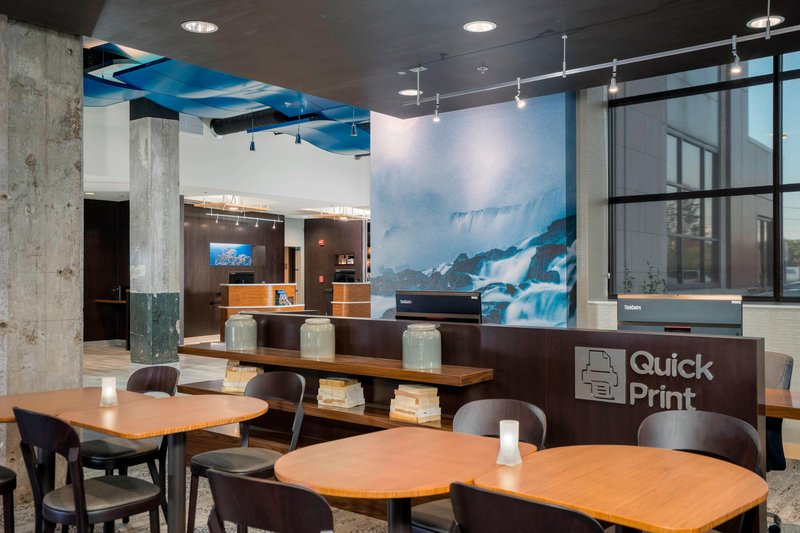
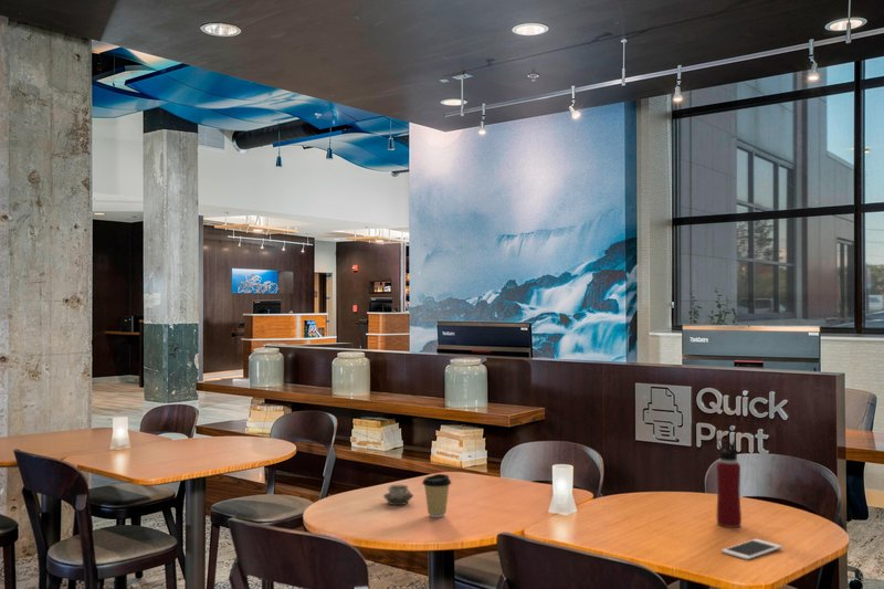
+ water bottle [715,438,743,528]
+ coffee cup [421,473,452,518]
+ cup [382,484,414,506]
+ cell phone [720,538,783,561]
